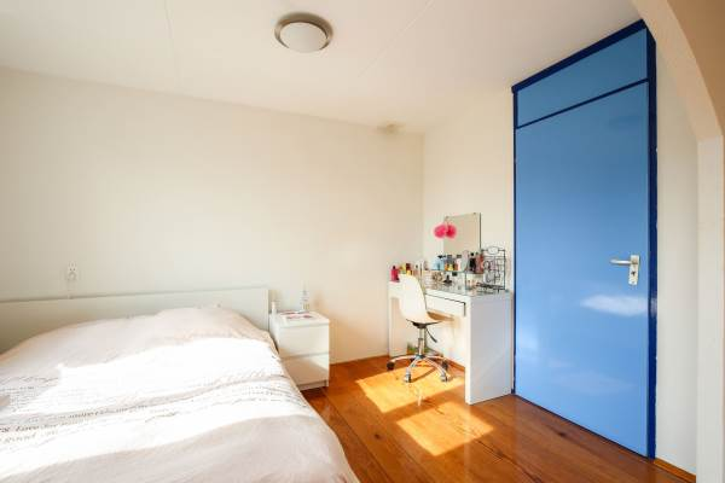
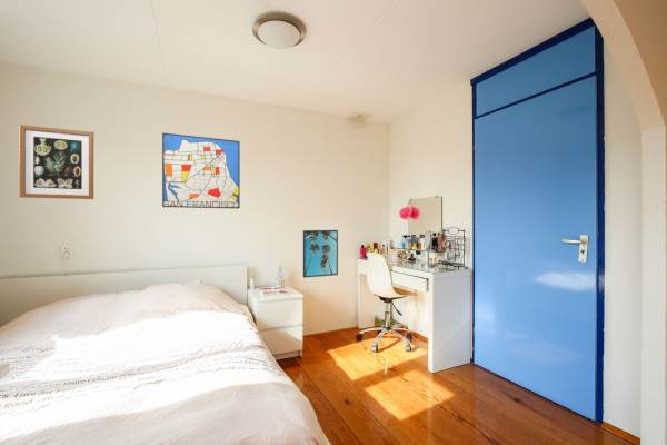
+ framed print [302,229,339,279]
+ wall art [19,123,94,200]
+ wall art [161,131,241,209]
